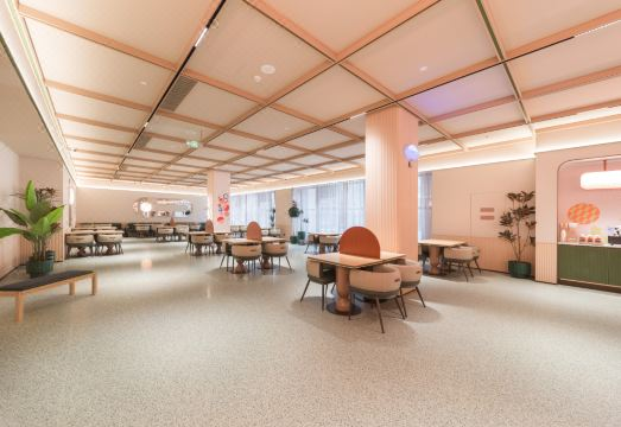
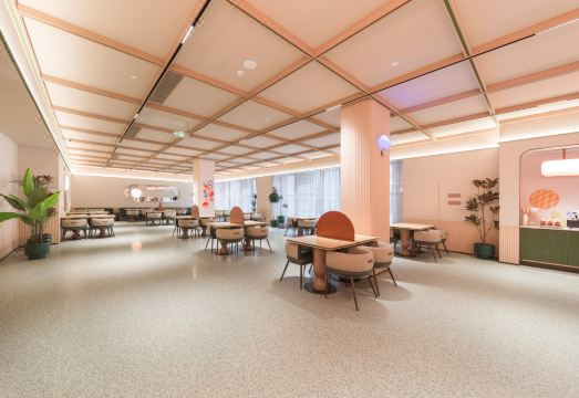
- bench [0,269,99,323]
